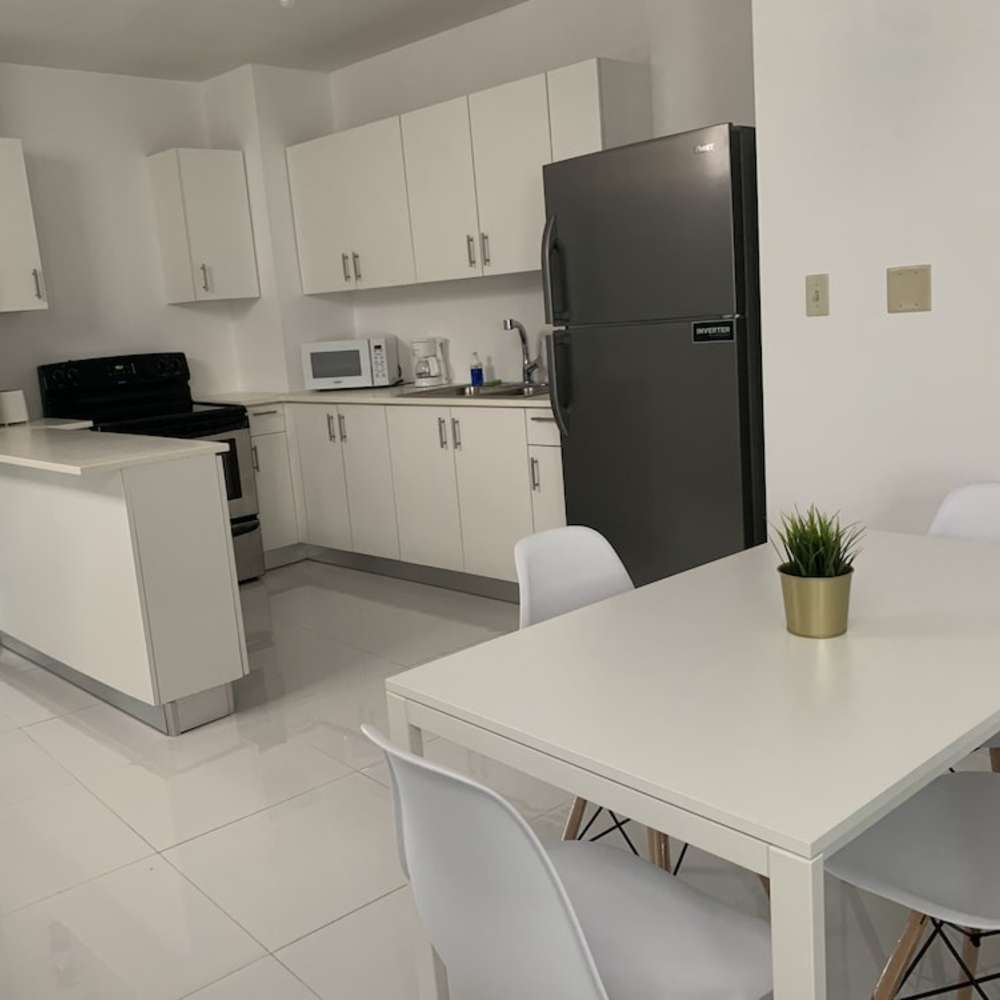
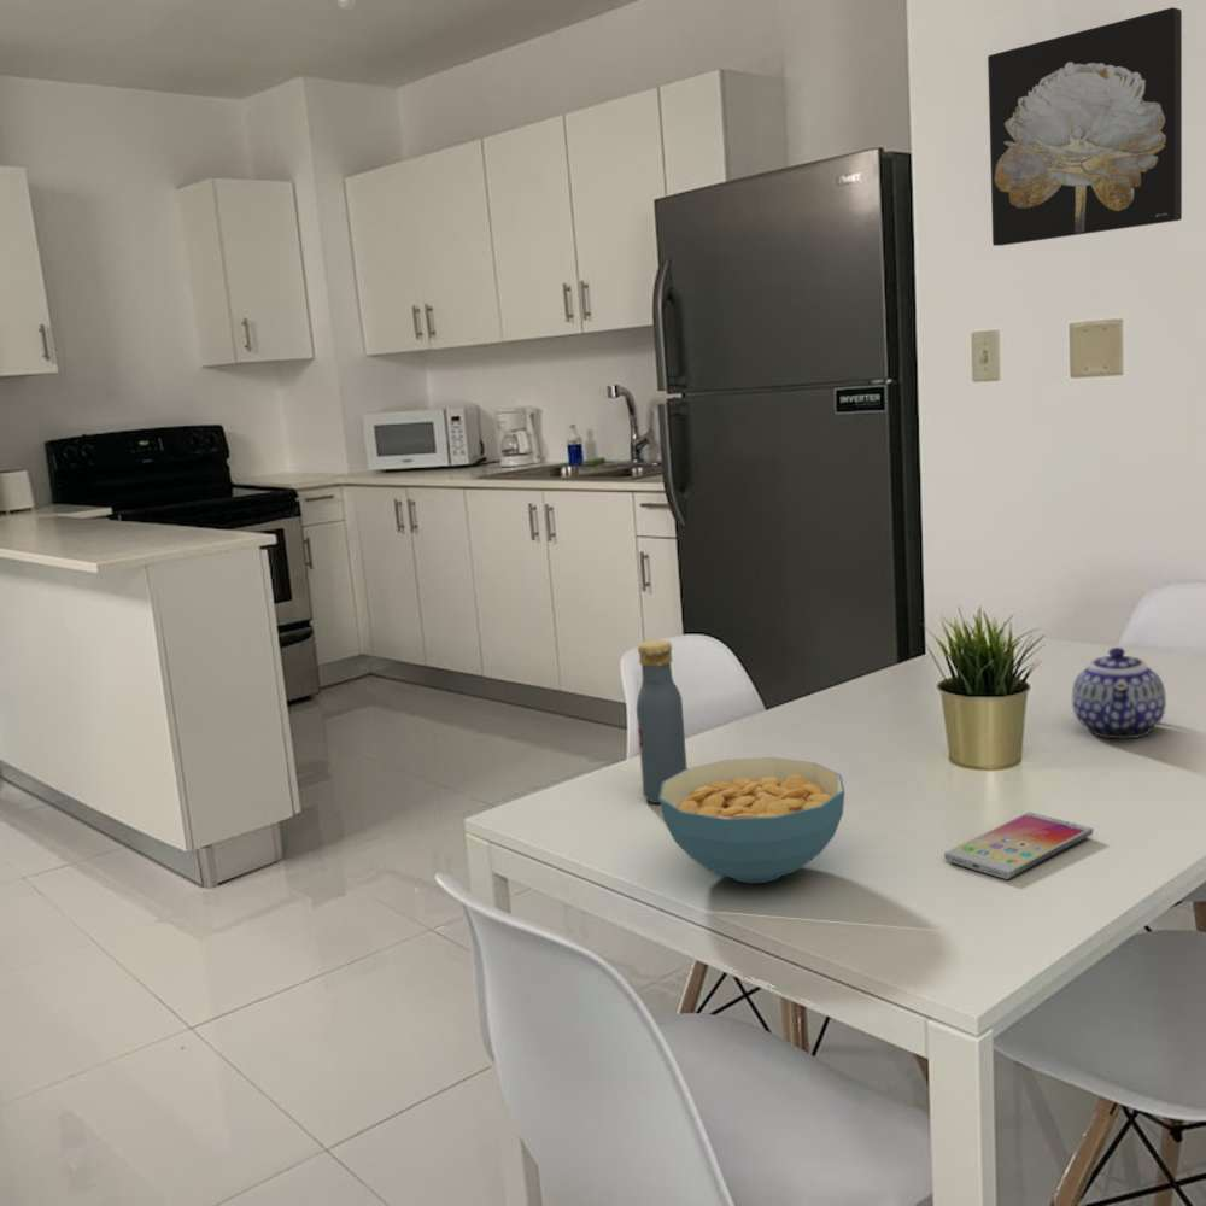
+ smartphone [943,810,1094,880]
+ teapot [1071,646,1167,739]
+ wall art [987,6,1183,247]
+ cereal bowl [660,756,845,884]
+ vodka [636,639,689,804]
